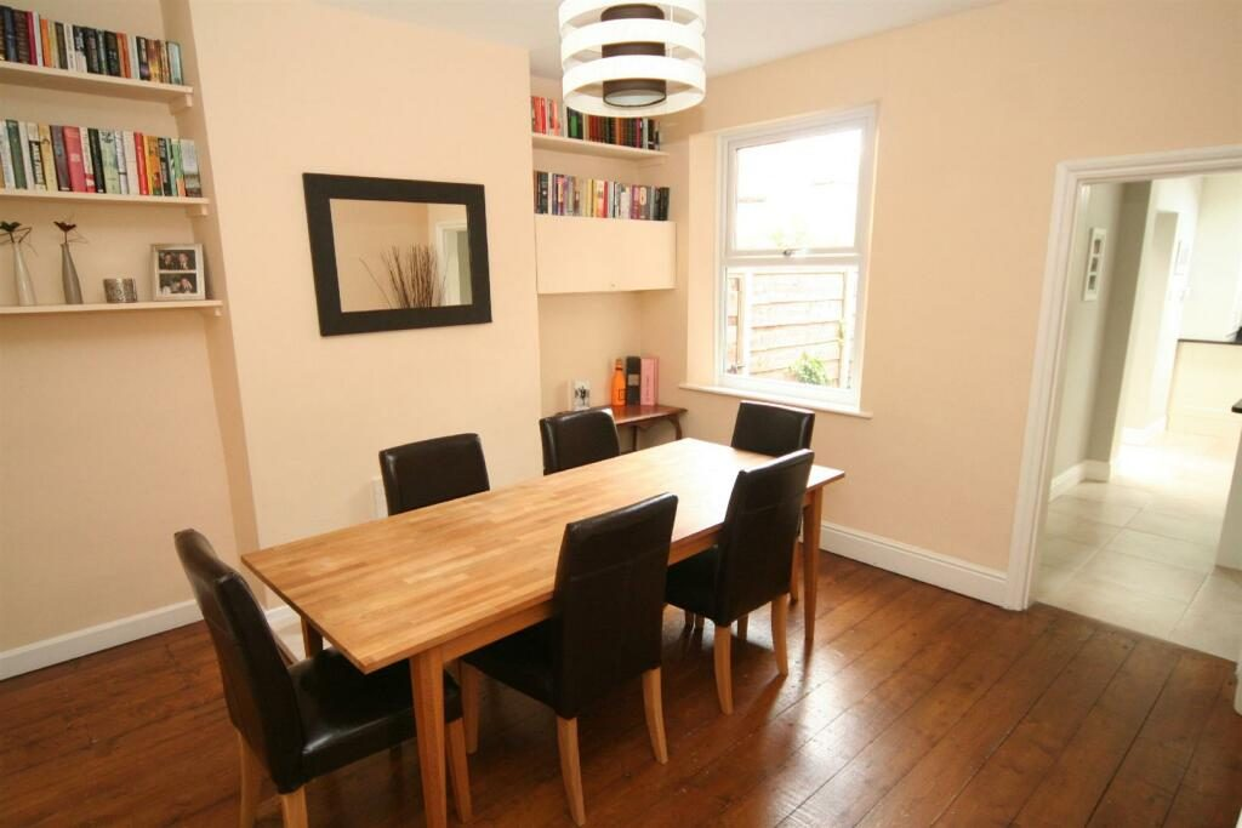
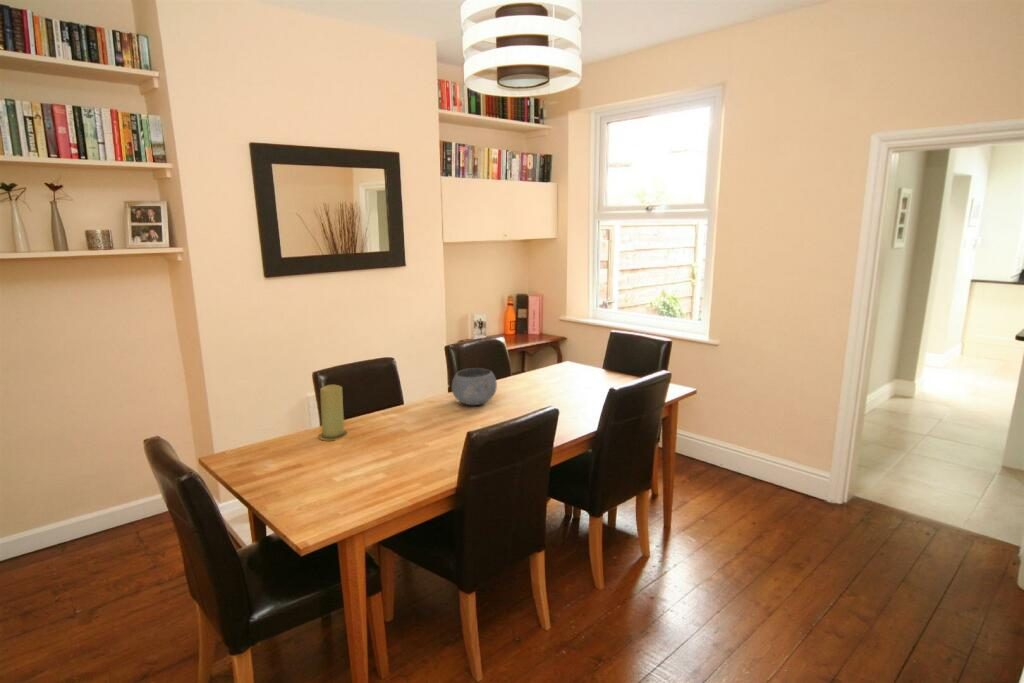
+ candle [317,384,349,441]
+ bowl [451,367,498,406]
